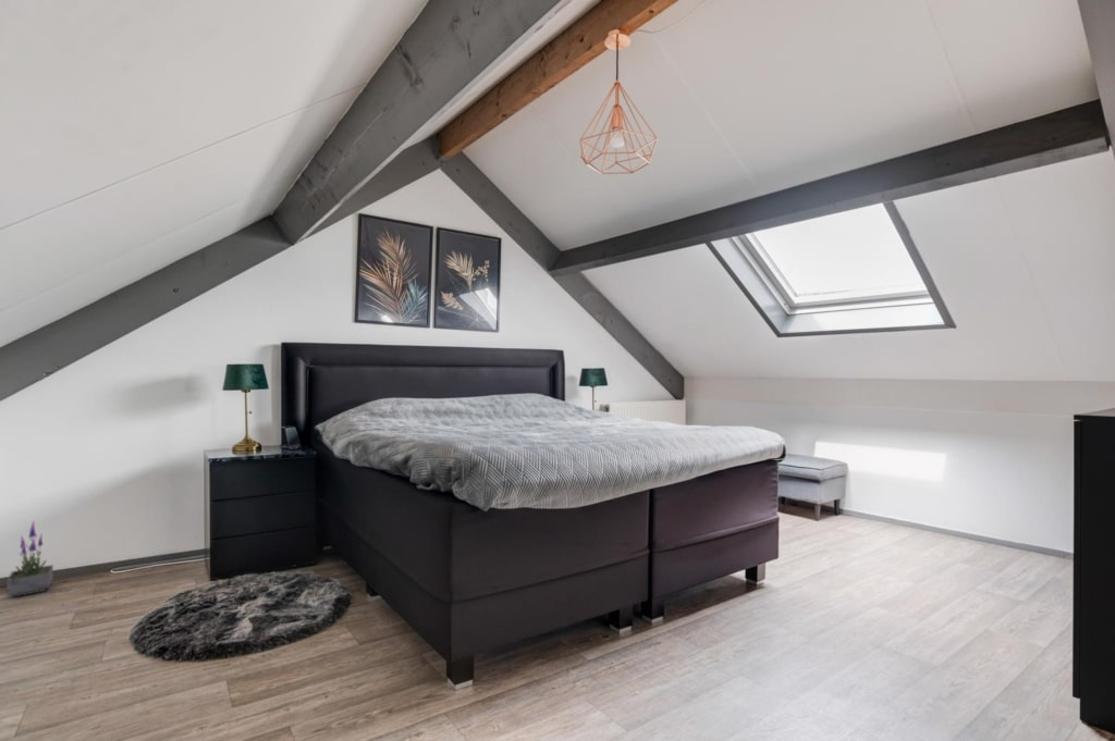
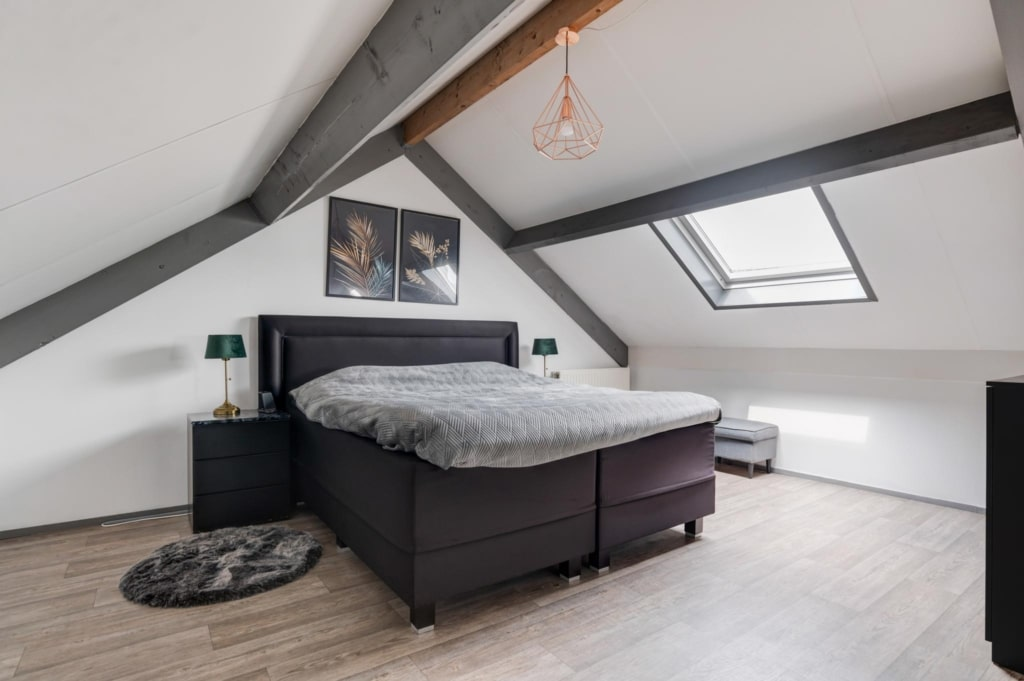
- potted plant [5,520,54,597]
